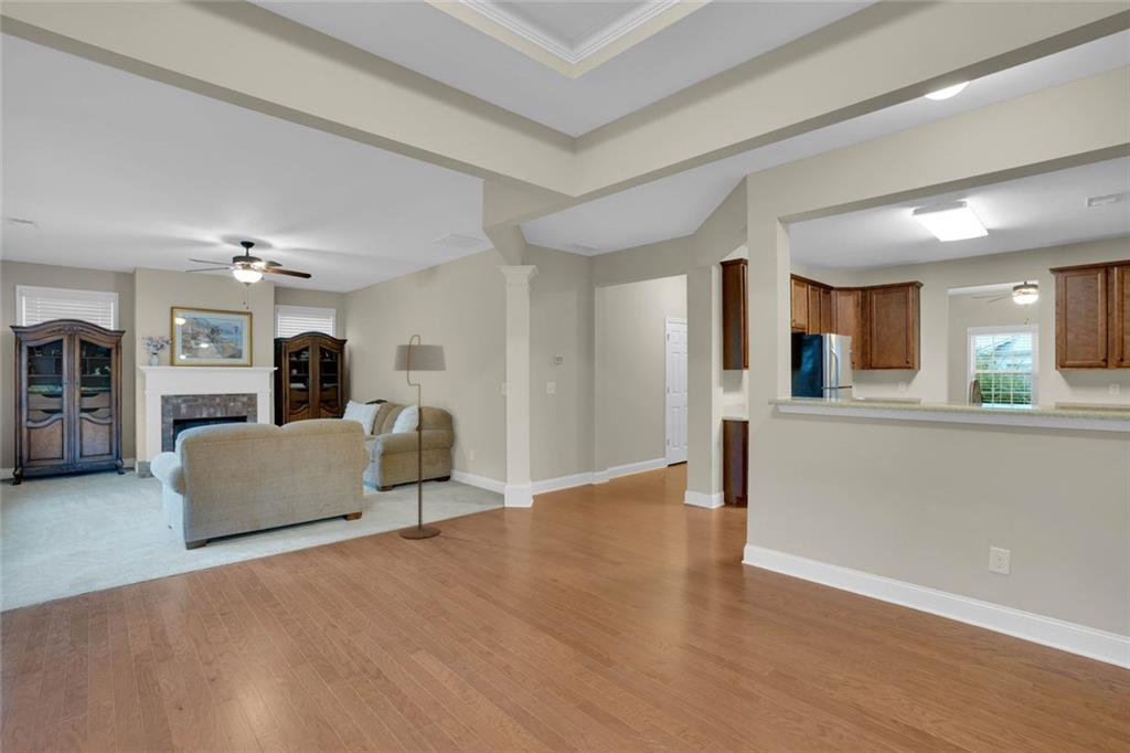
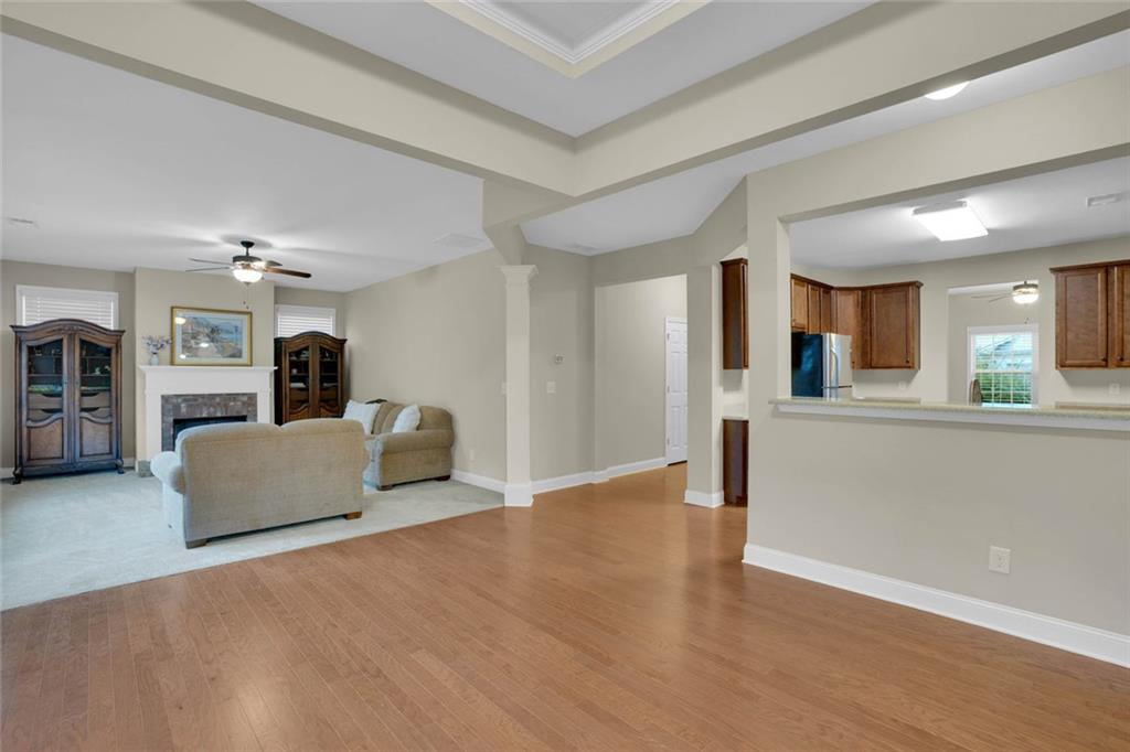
- floor lamp [392,333,447,540]
